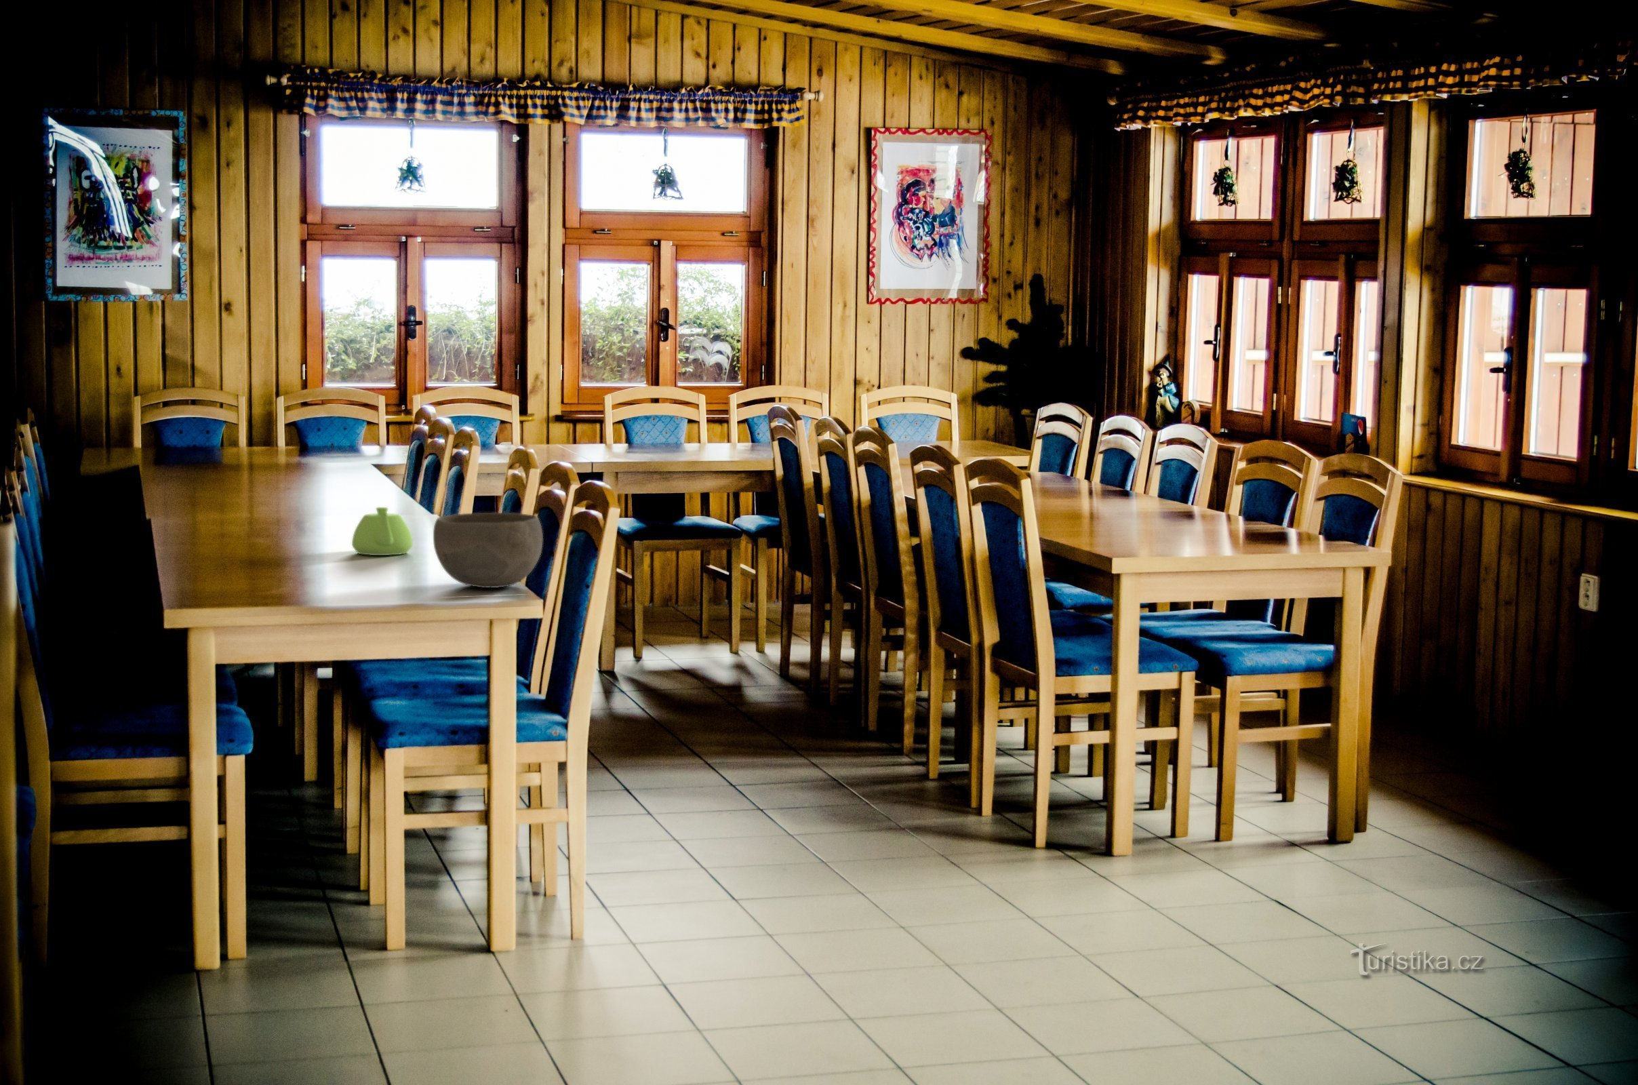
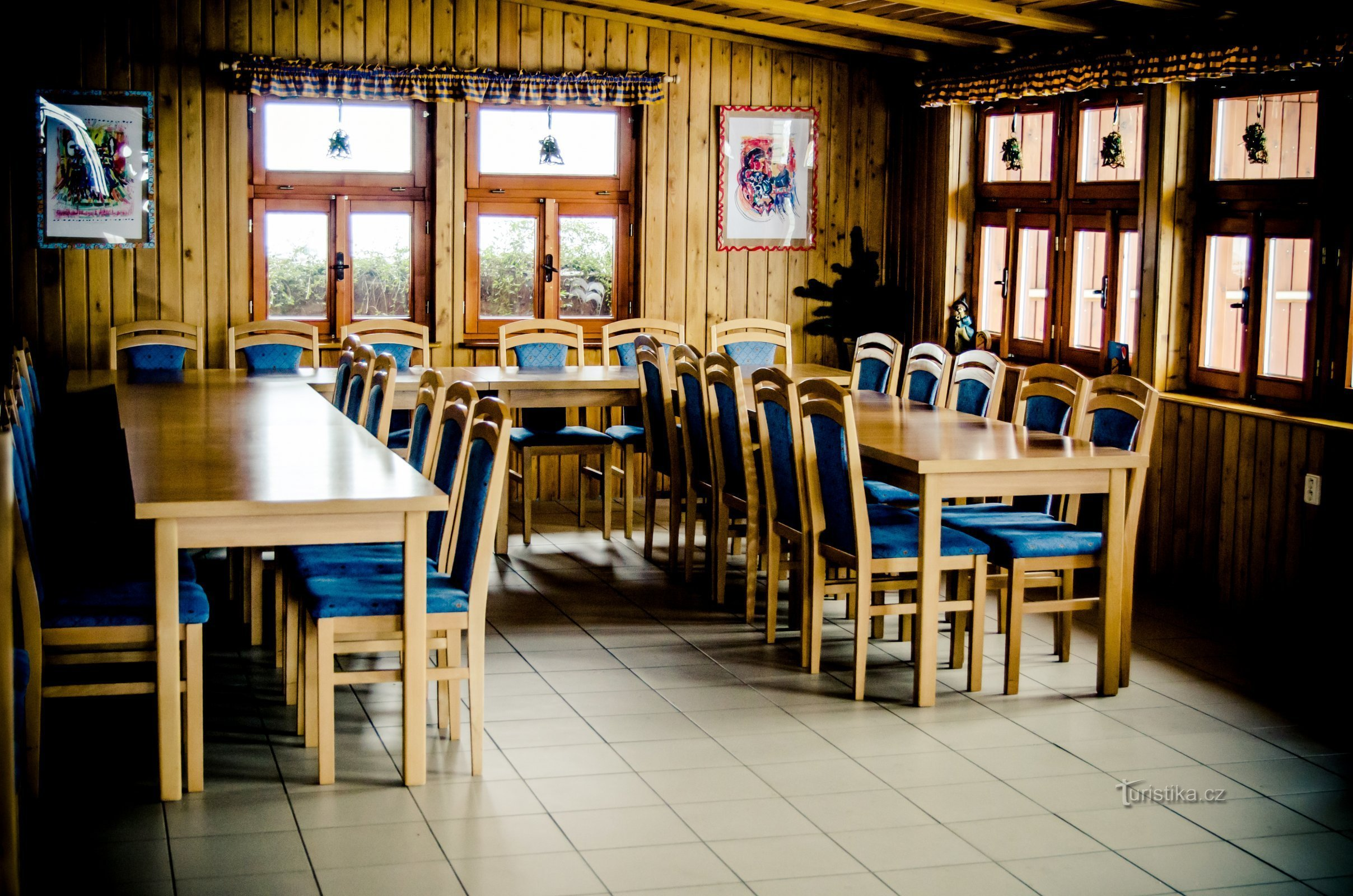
- bowl [432,512,544,589]
- teapot [351,506,414,556]
